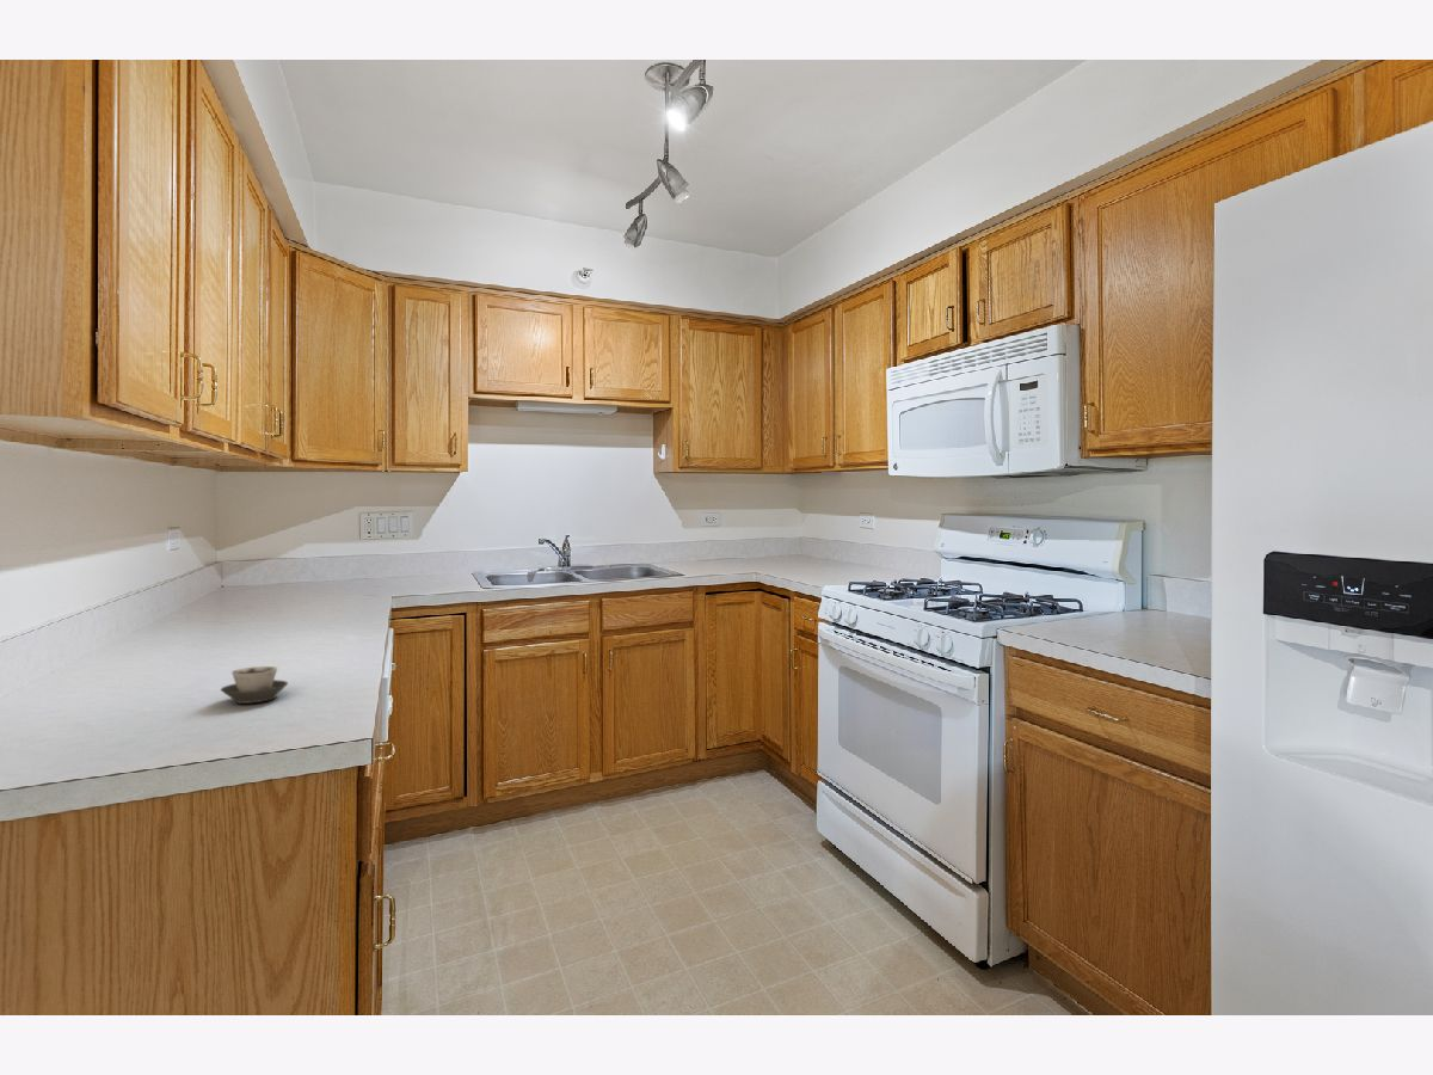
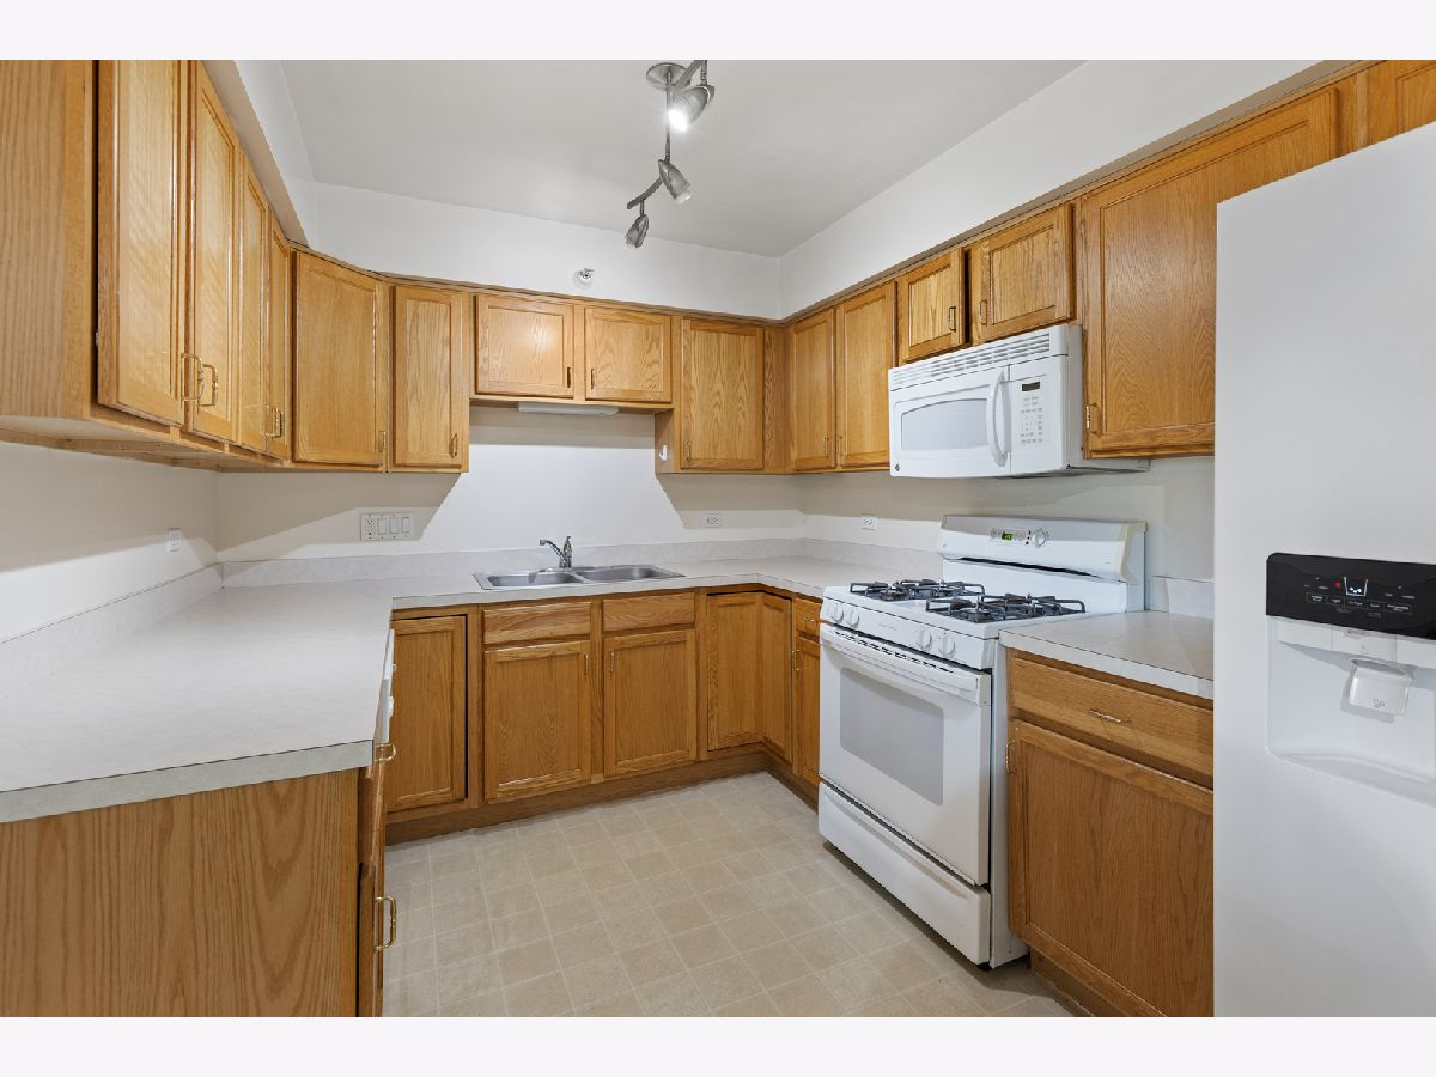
- cup [220,665,289,705]
